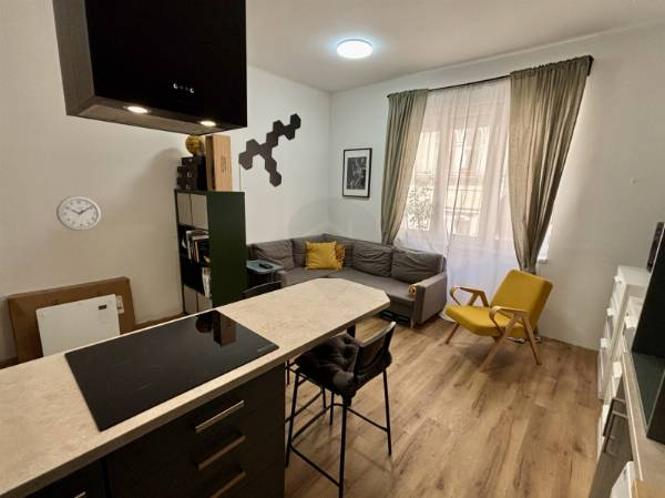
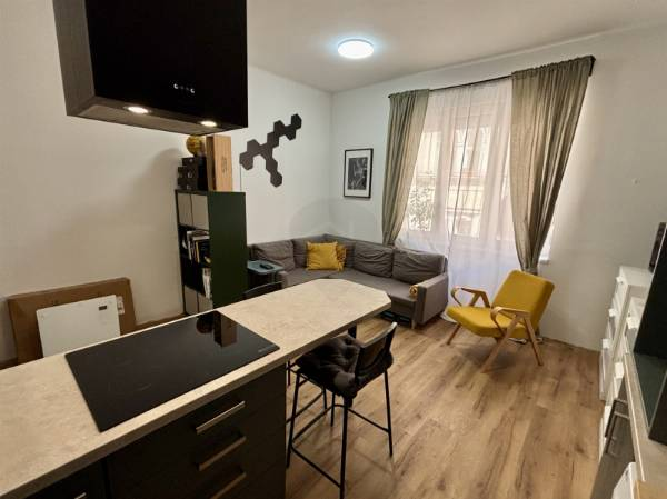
- wall clock [55,195,102,232]
